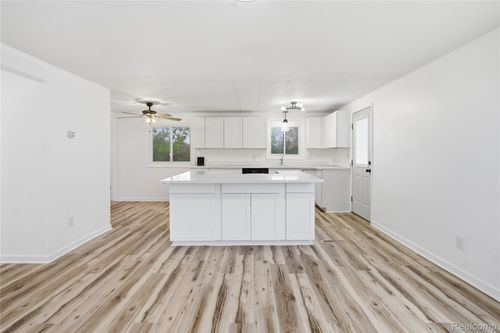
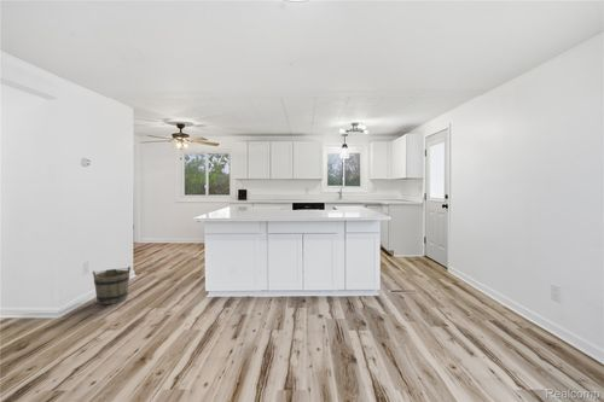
+ bucket [91,266,132,305]
